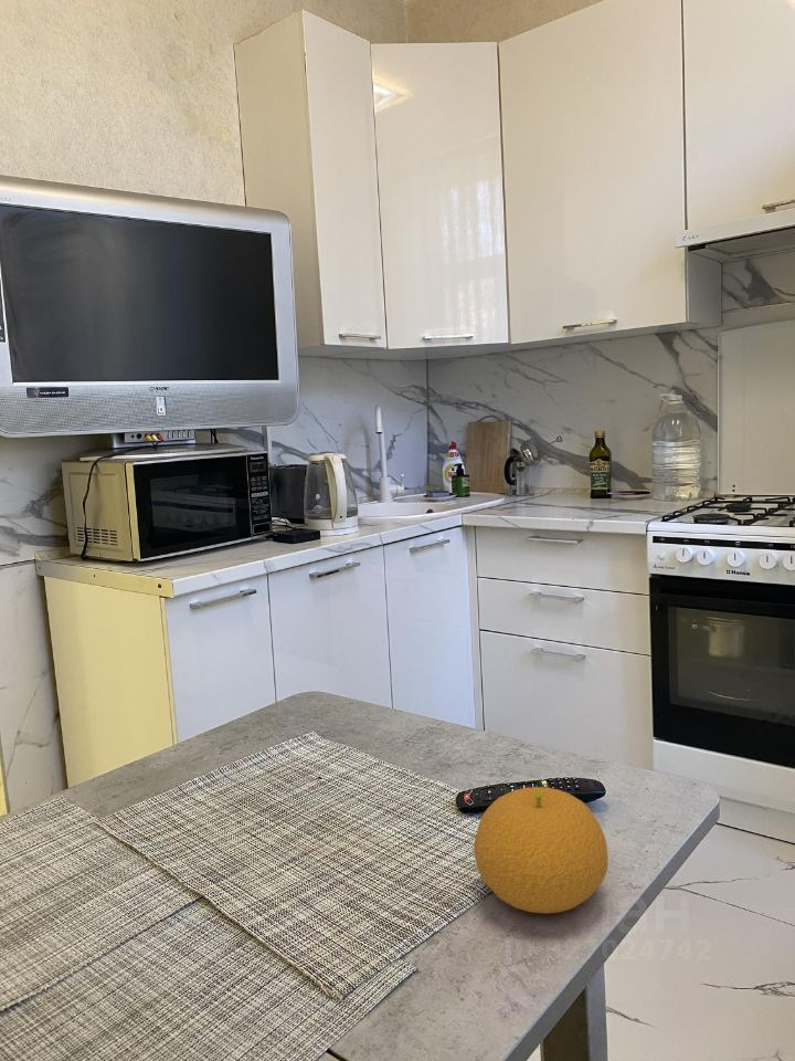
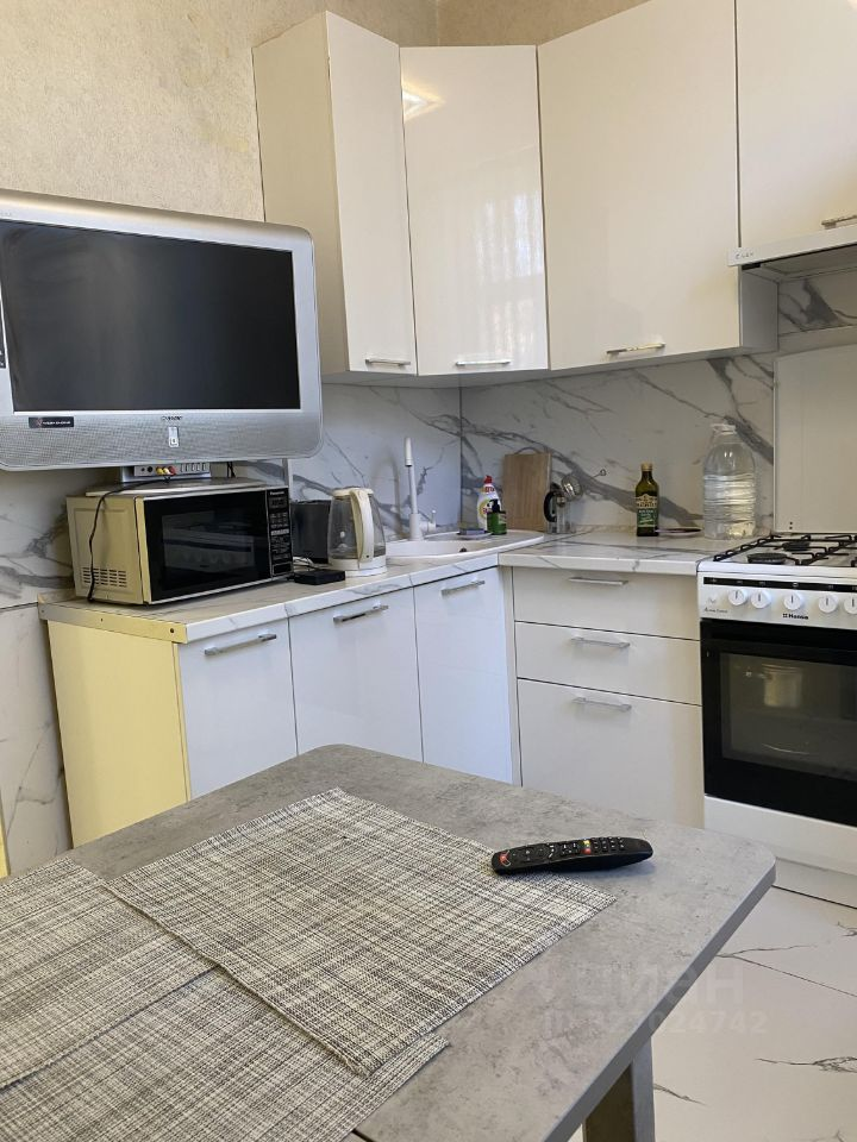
- fruit [473,786,608,915]
